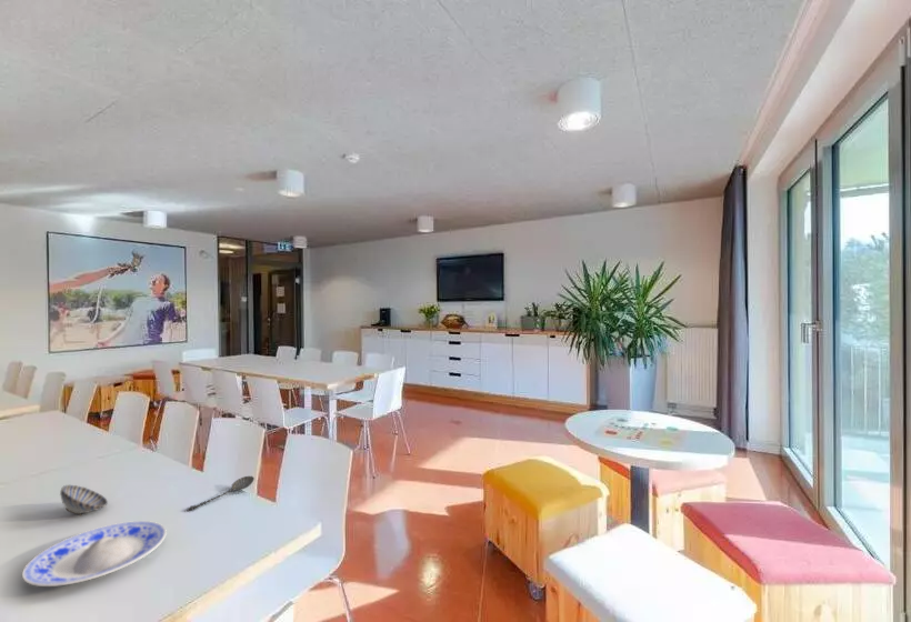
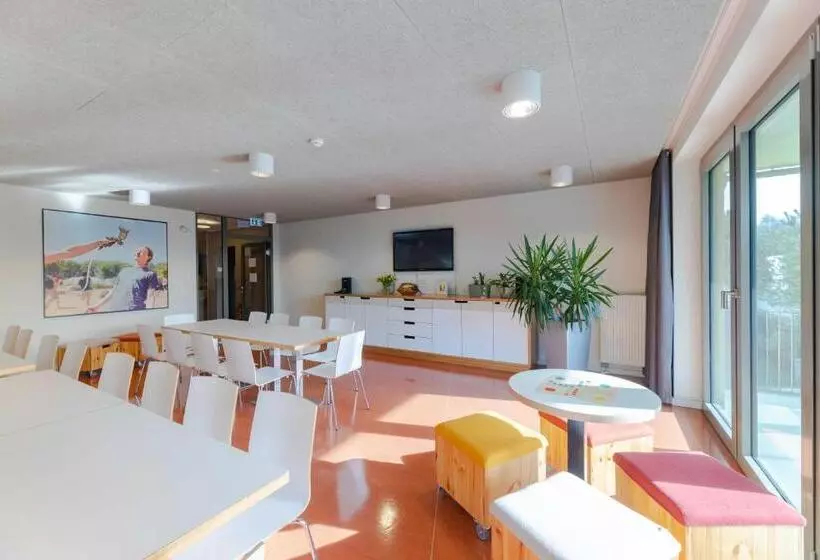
- bowl [59,484,109,516]
- plate [21,520,168,588]
- spoon [186,475,256,512]
